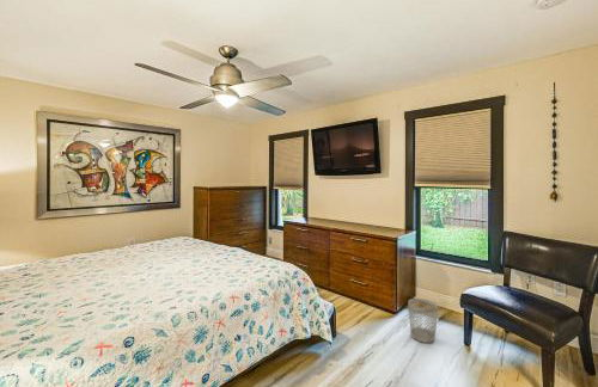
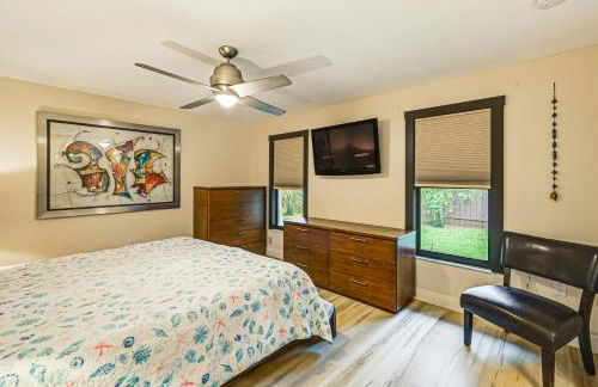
- wastebasket [407,297,439,344]
